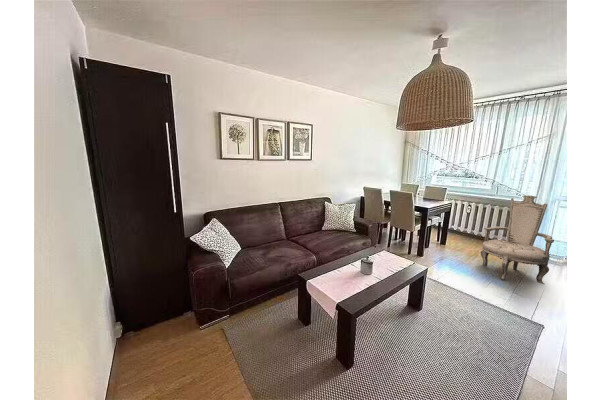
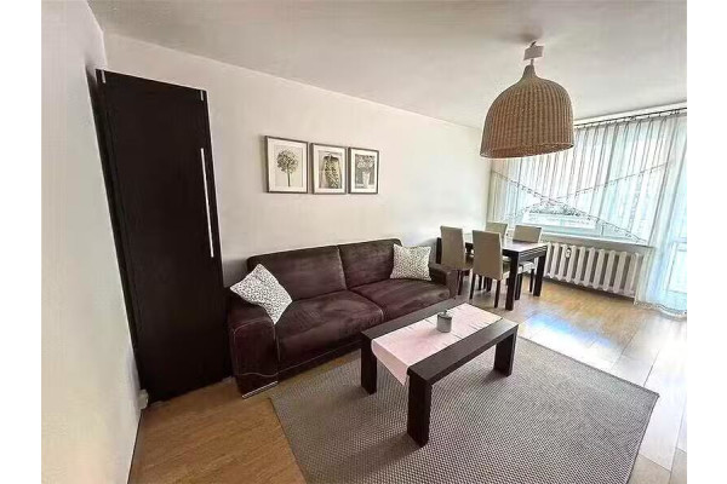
- armchair [480,194,555,285]
